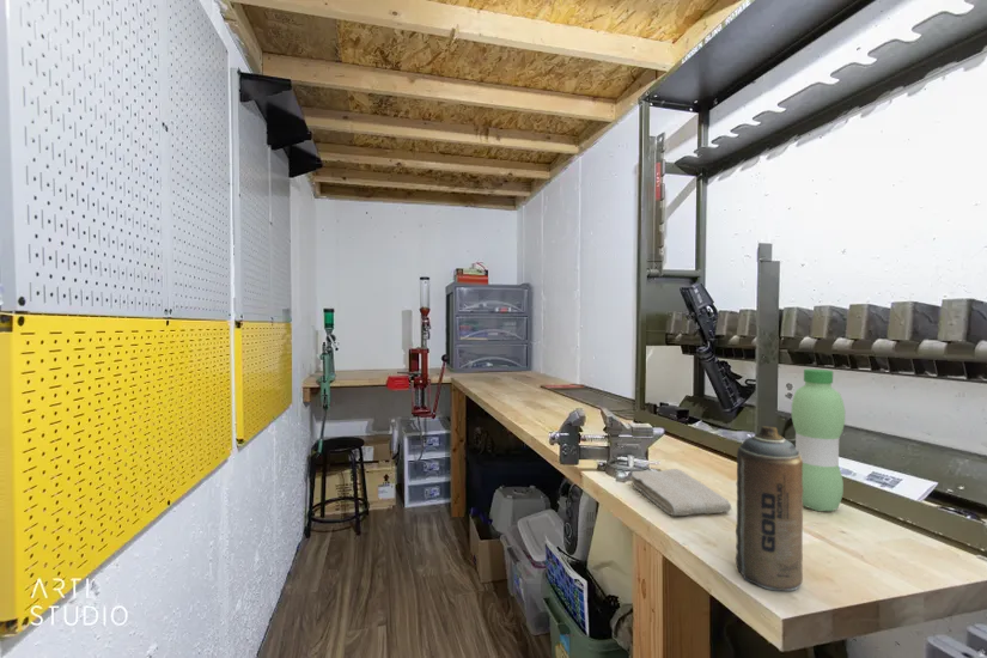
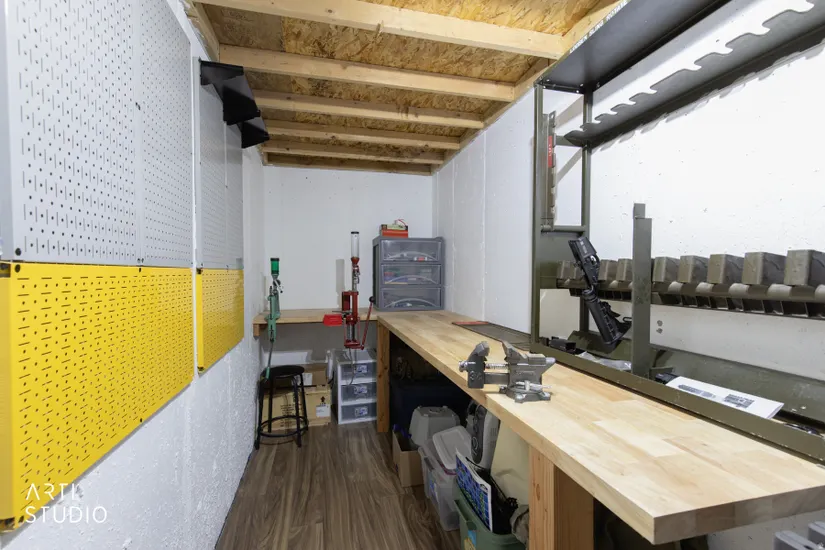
- water bottle [791,368,846,512]
- washcloth [628,468,733,517]
- aerosol can [735,425,804,592]
